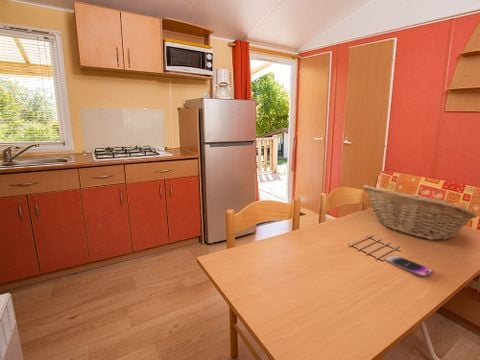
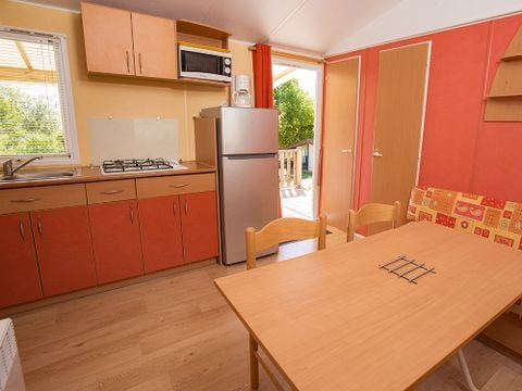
- smartphone [383,254,435,277]
- fruit basket [362,185,479,241]
